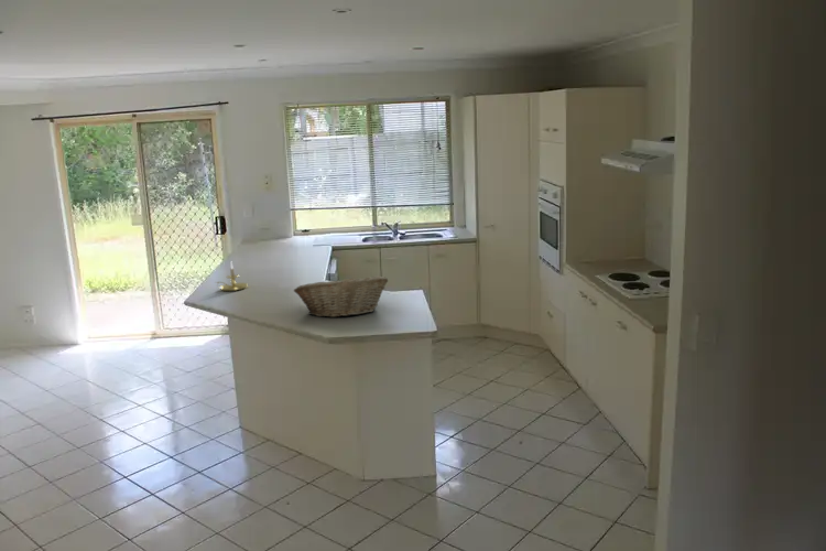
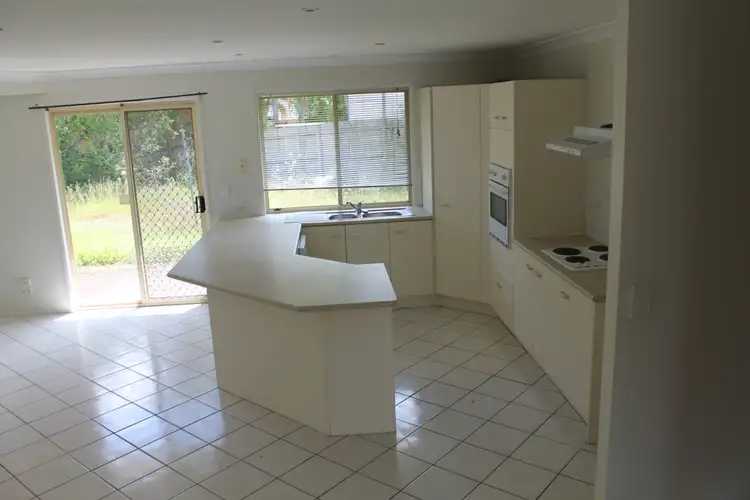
- candle holder [214,261,249,292]
- fruit basket [293,274,389,318]
